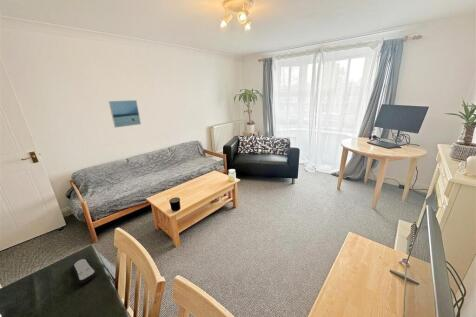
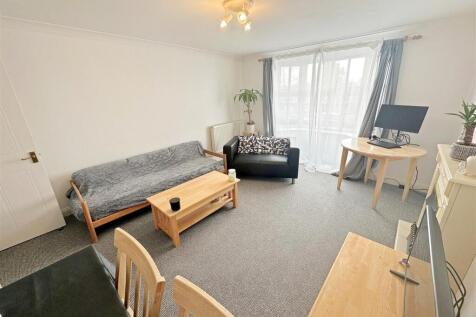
- remote control [71,257,98,285]
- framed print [108,99,142,129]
